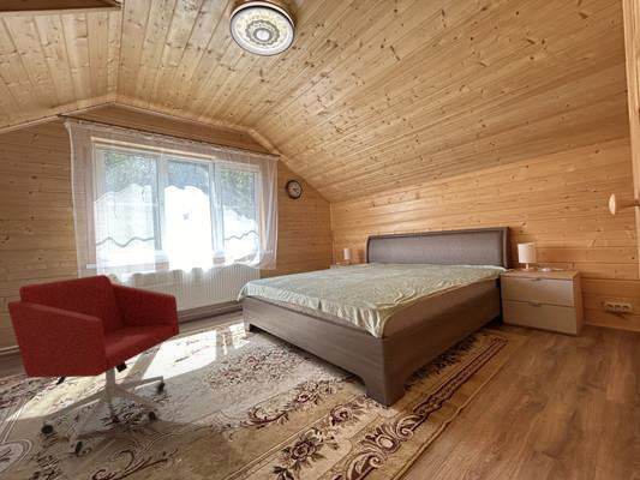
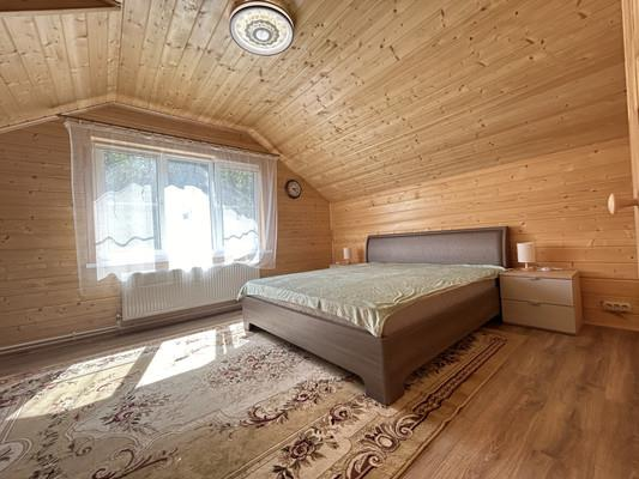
- armchair [6,274,180,455]
